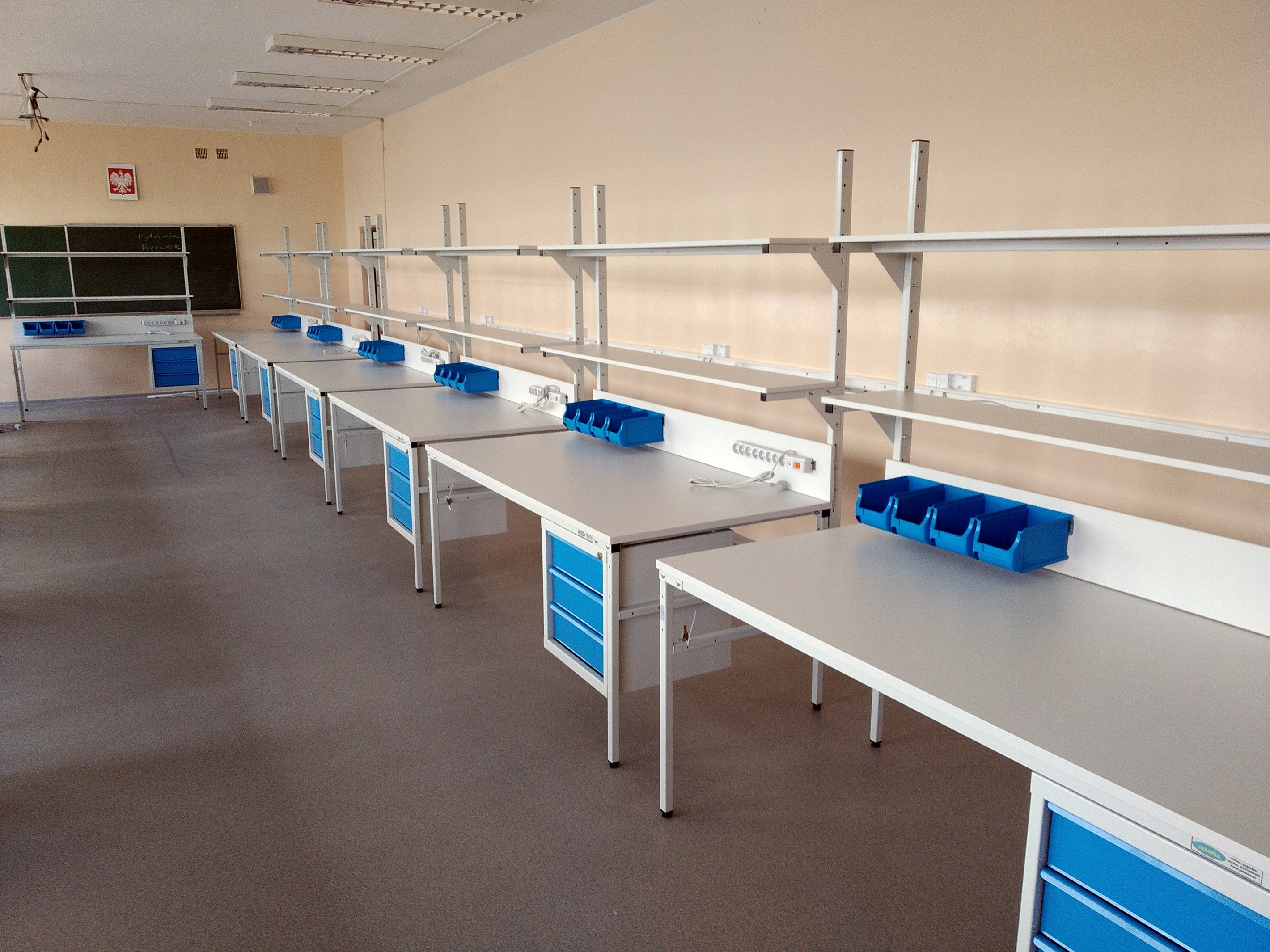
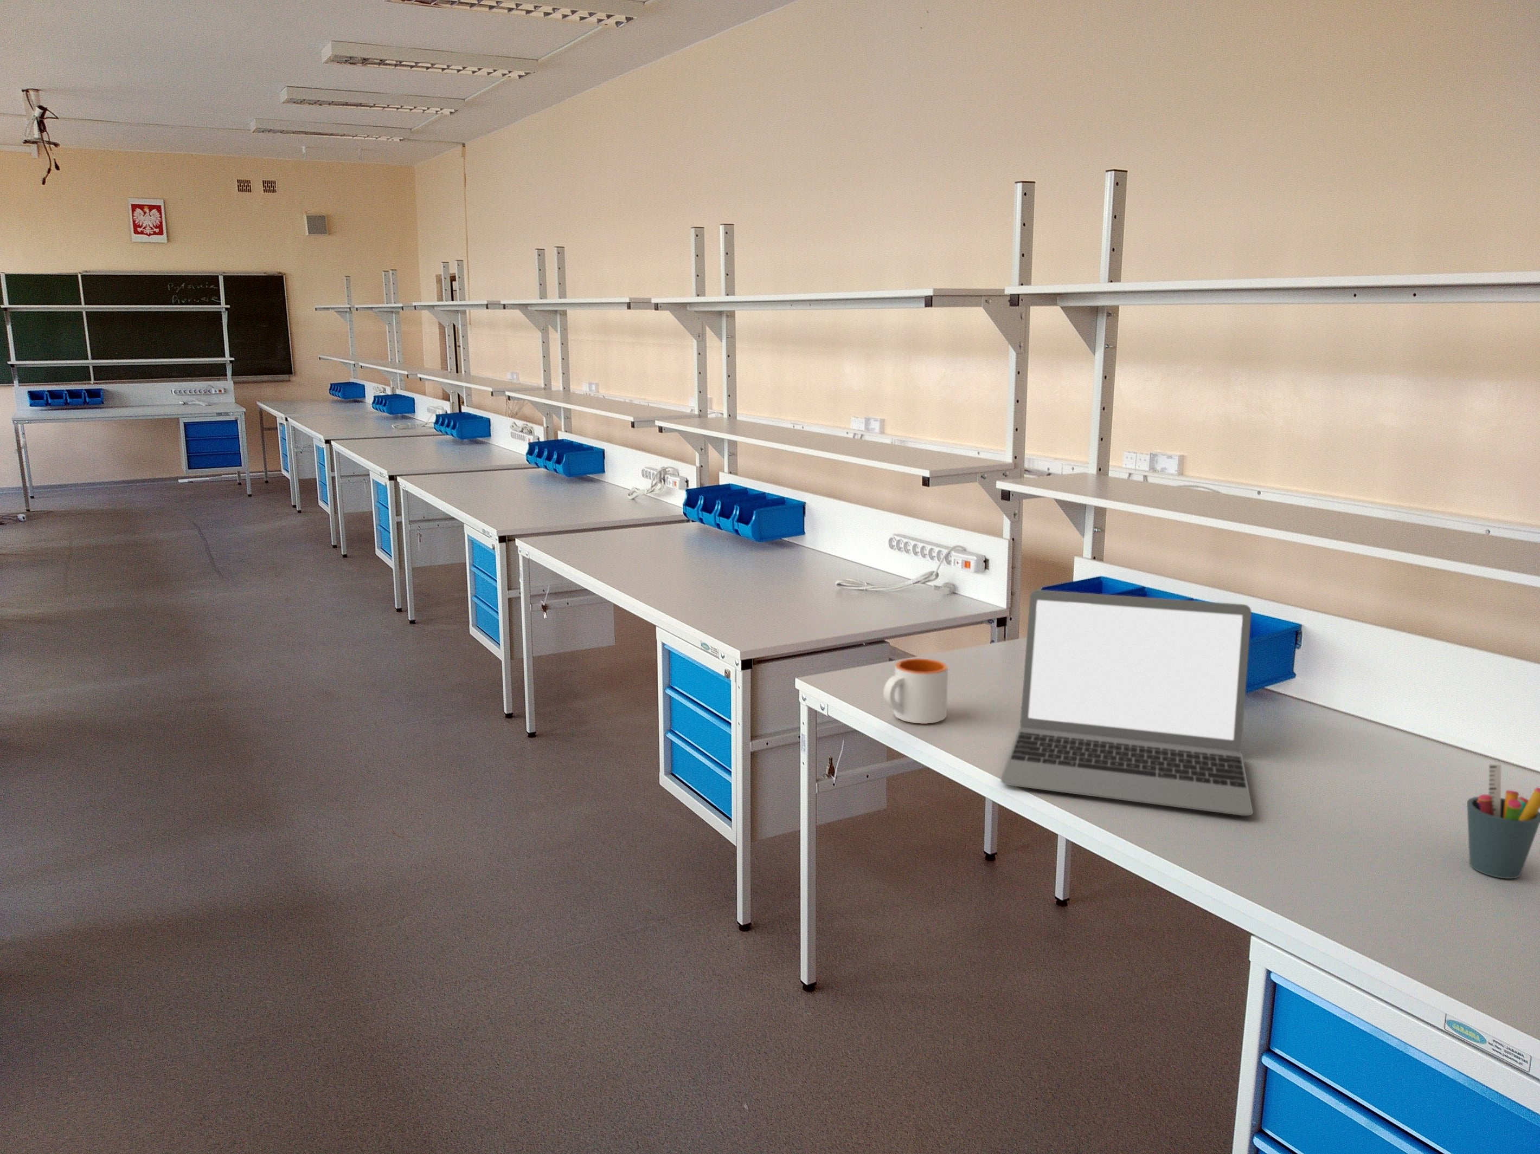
+ laptop [1000,589,1254,817]
+ mug [883,658,949,725]
+ pen holder [1466,764,1540,879]
